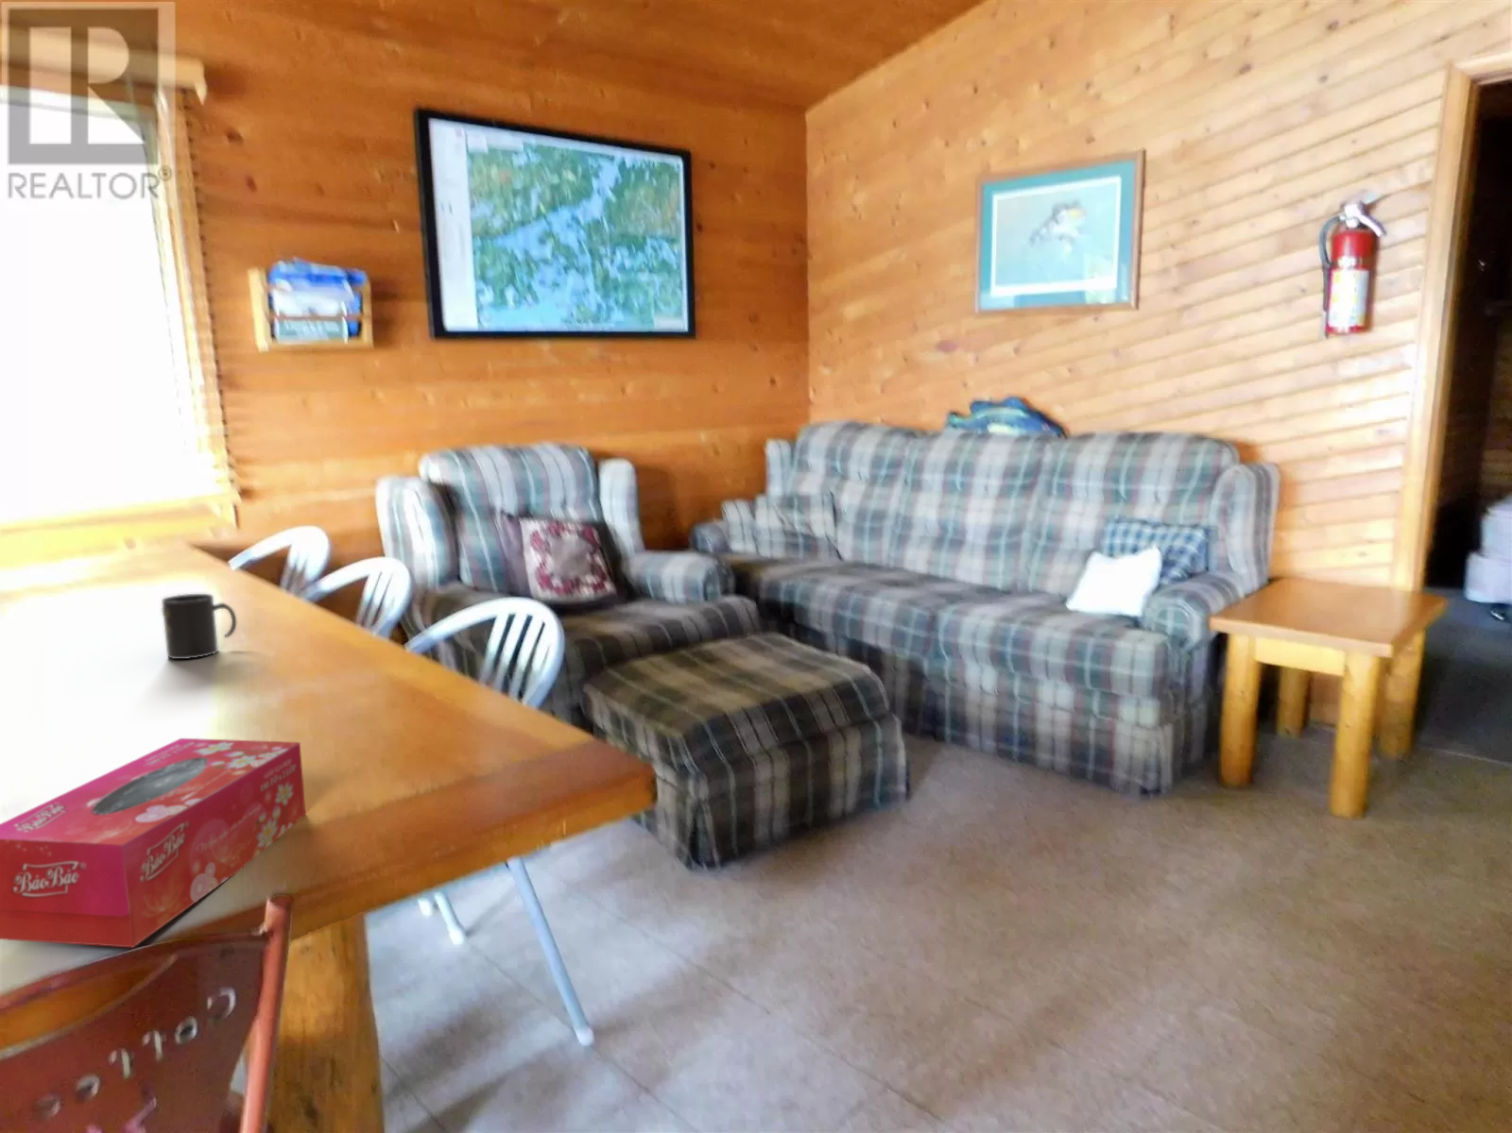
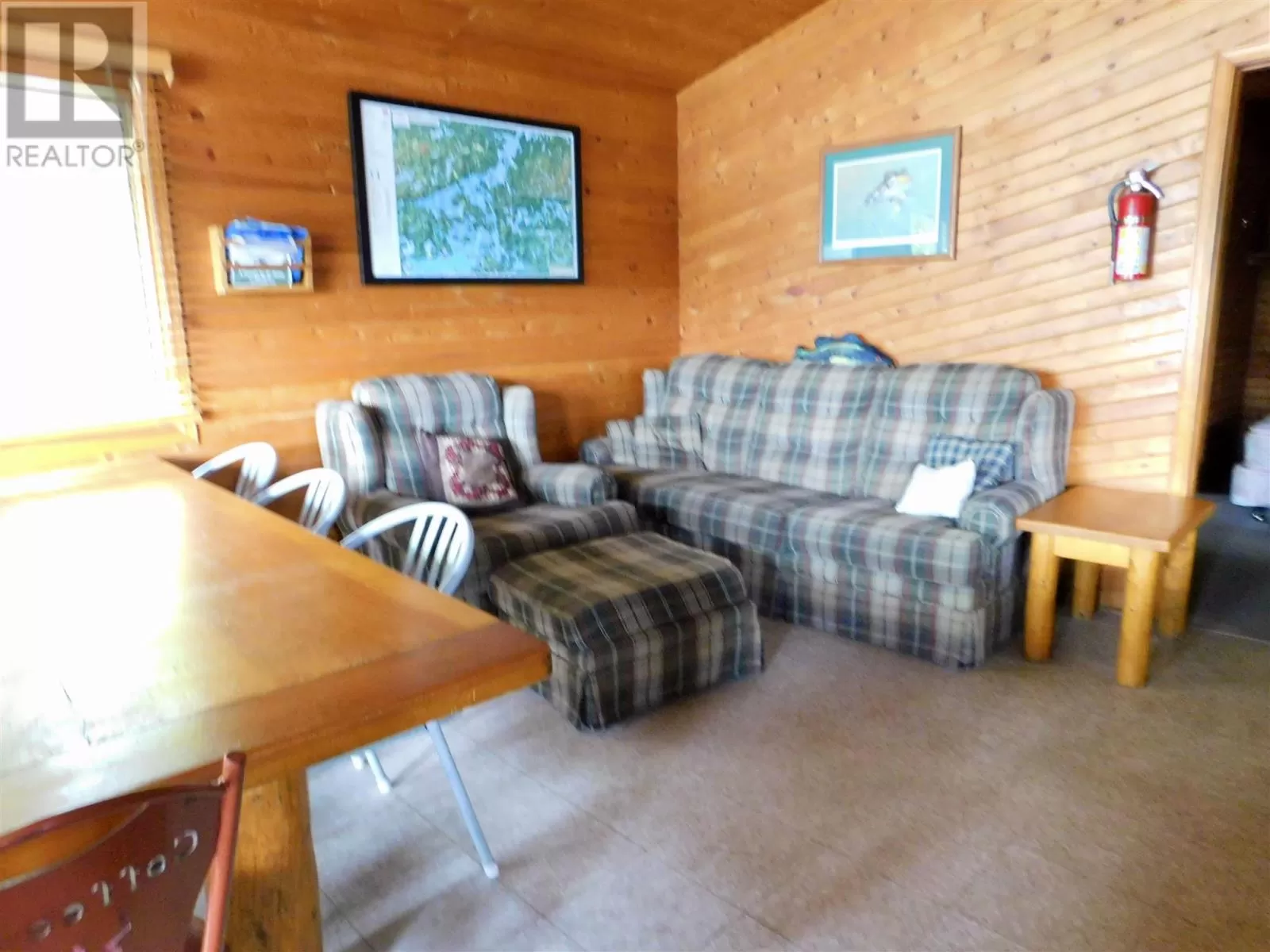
- mug [161,593,237,661]
- tissue box [0,738,306,949]
